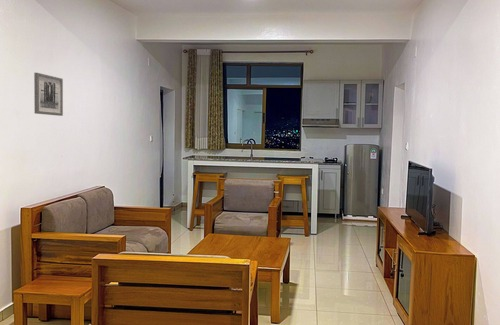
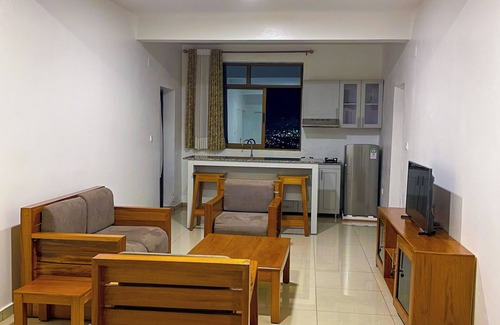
- wall art [33,72,64,117]
